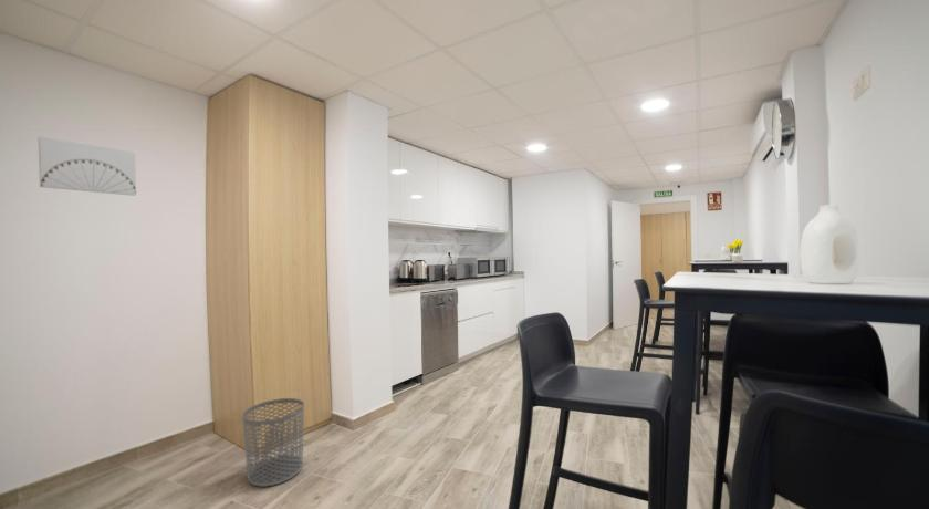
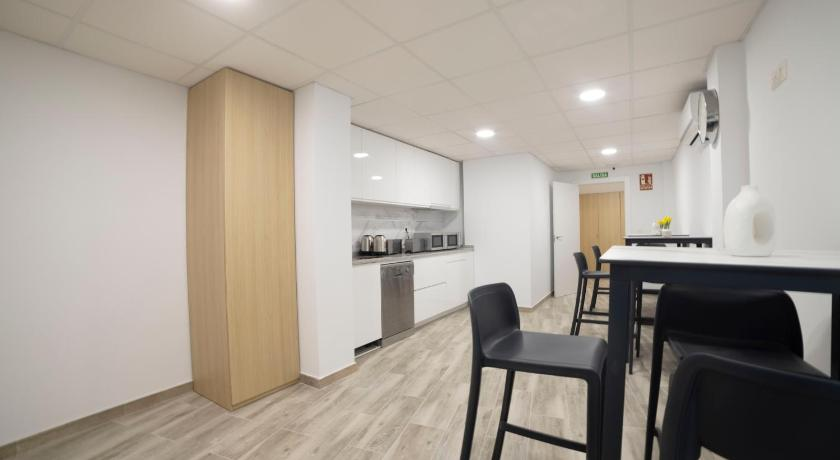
- waste bin [241,397,305,488]
- wall art [38,136,137,197]
